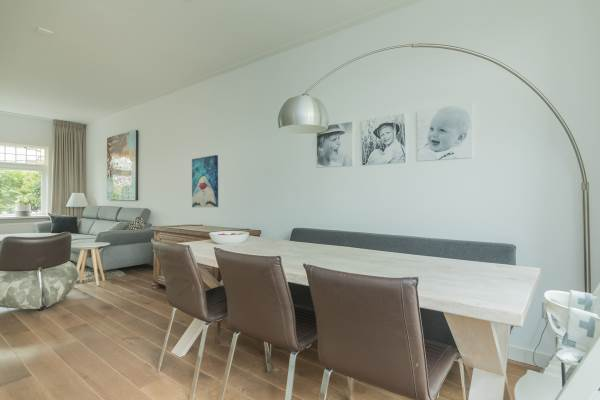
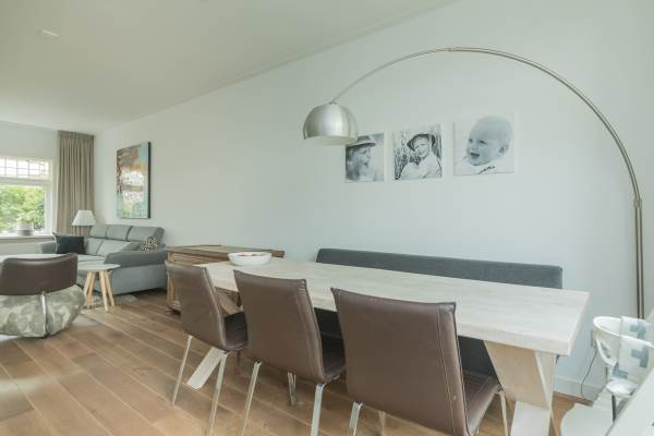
- wall art [191,154,219,208]
